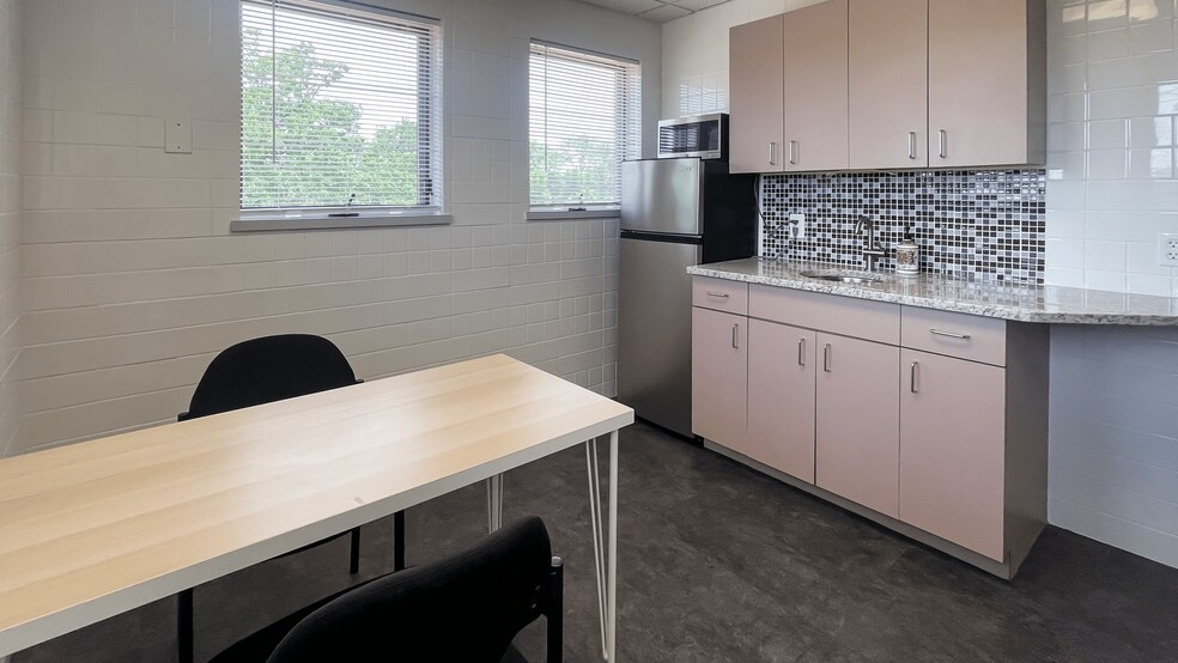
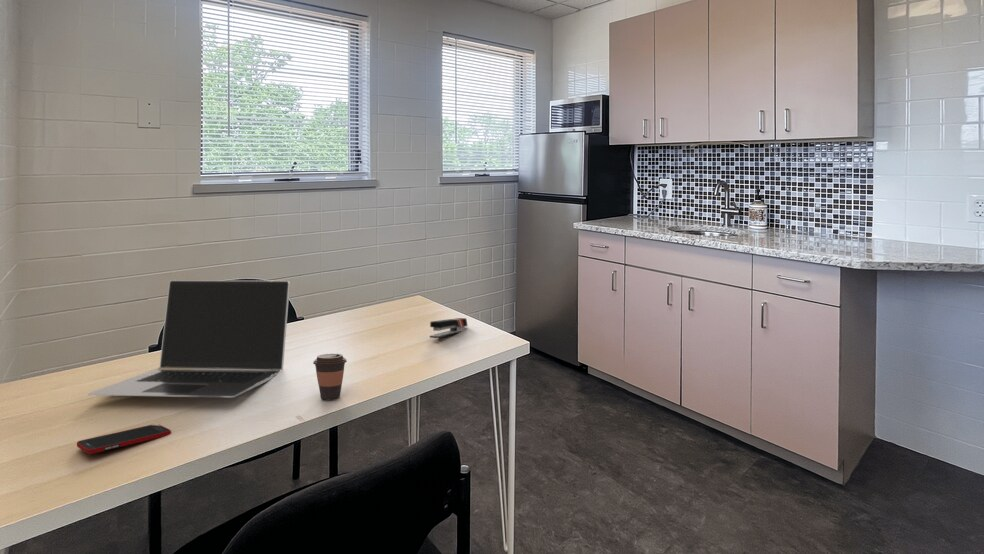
+ stapler [429,317,468,339]
+ cell phone [76,423,172,455]
+ laptop [87,279,291,399]
+ coffee cup [312,353,348,400]
